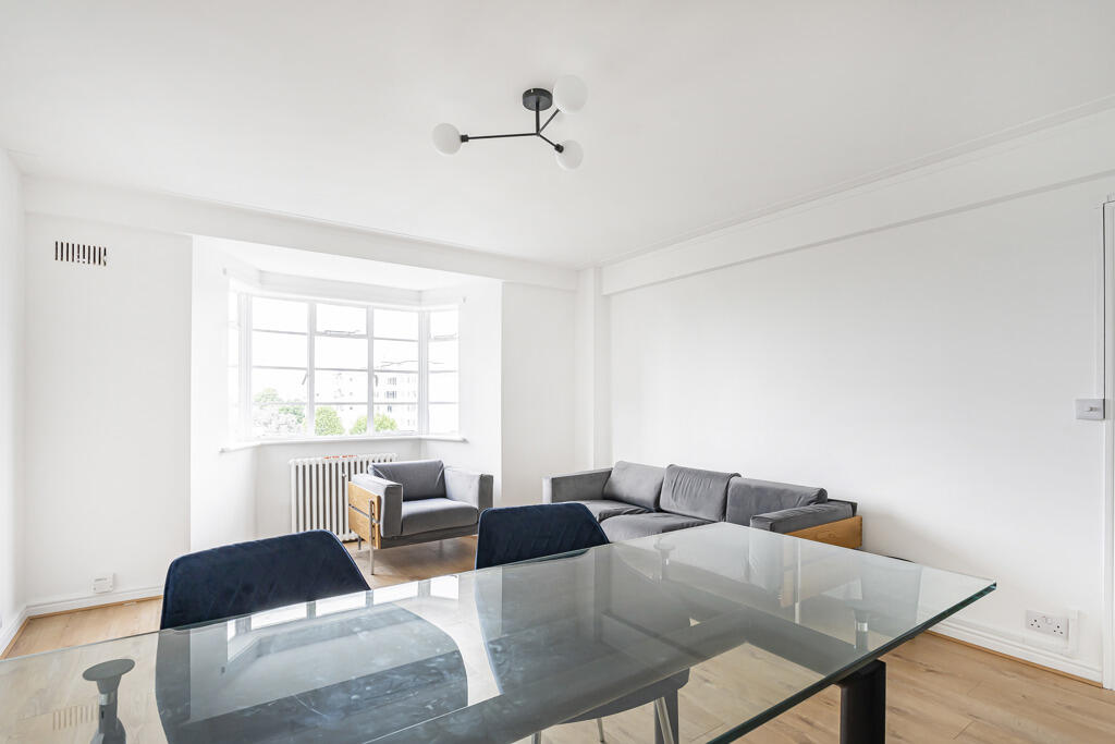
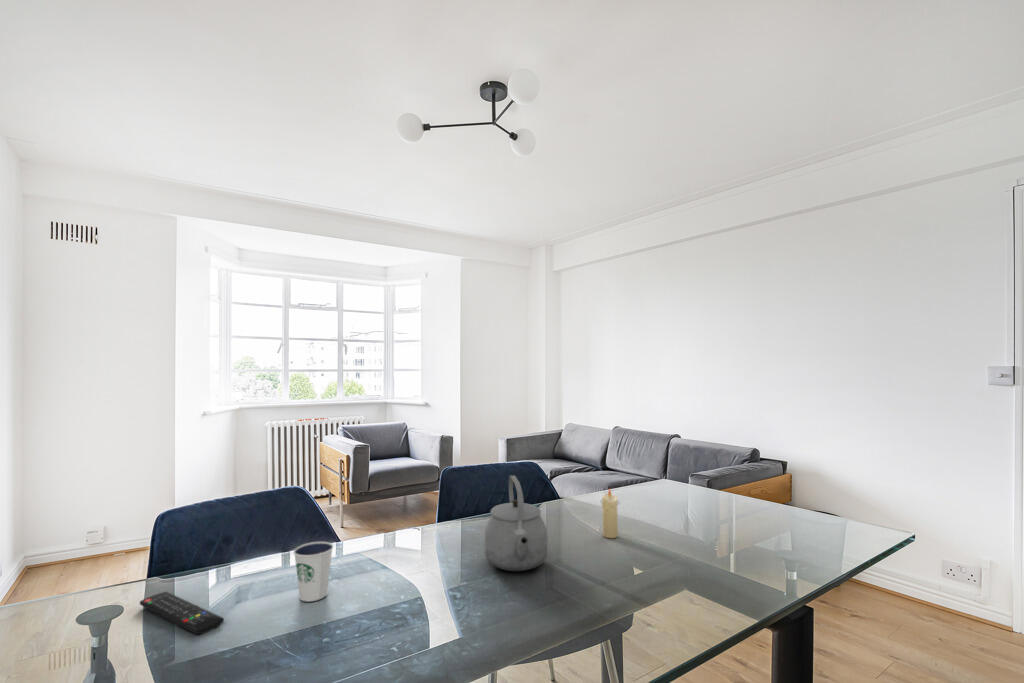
+ remote control [139,591,225,635]
+ candle [601,487,619,539]
+ dixie cup [292,541,334,602]
+ tea kettle [484,475,548,572]
